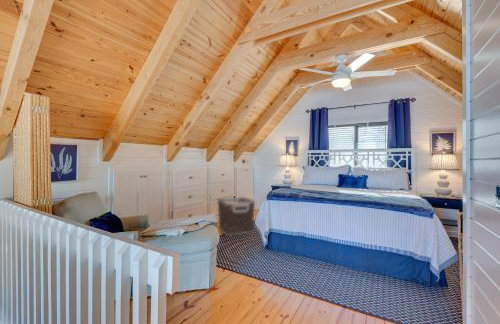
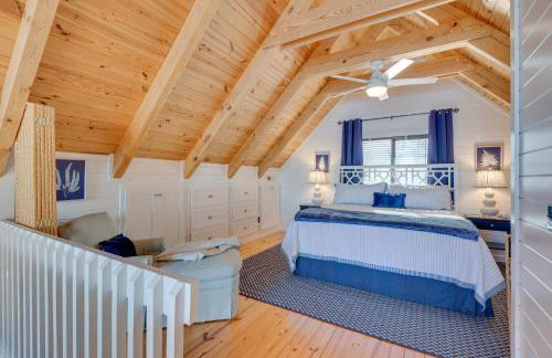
- clothes hamper [217,196,256,237]
